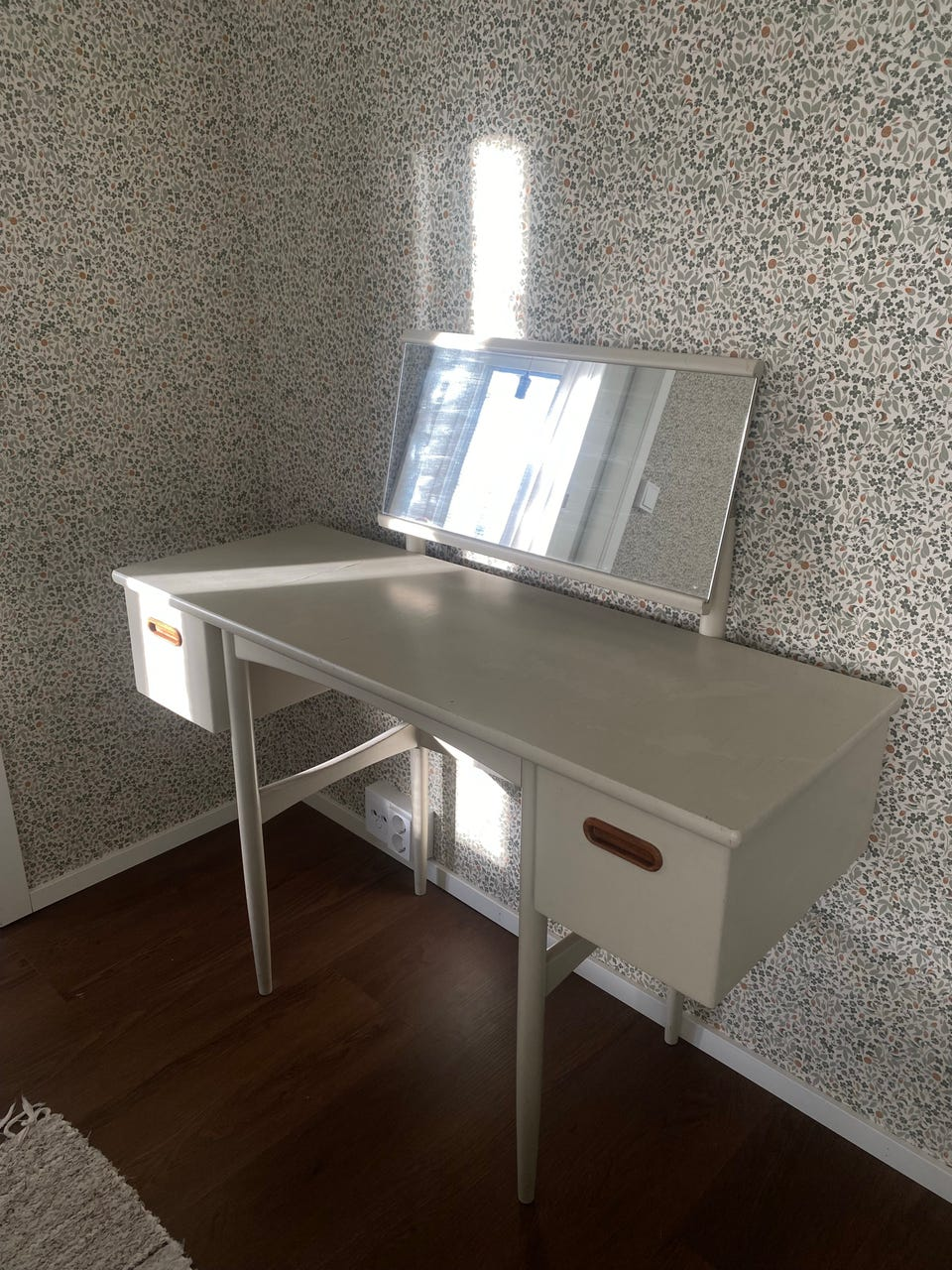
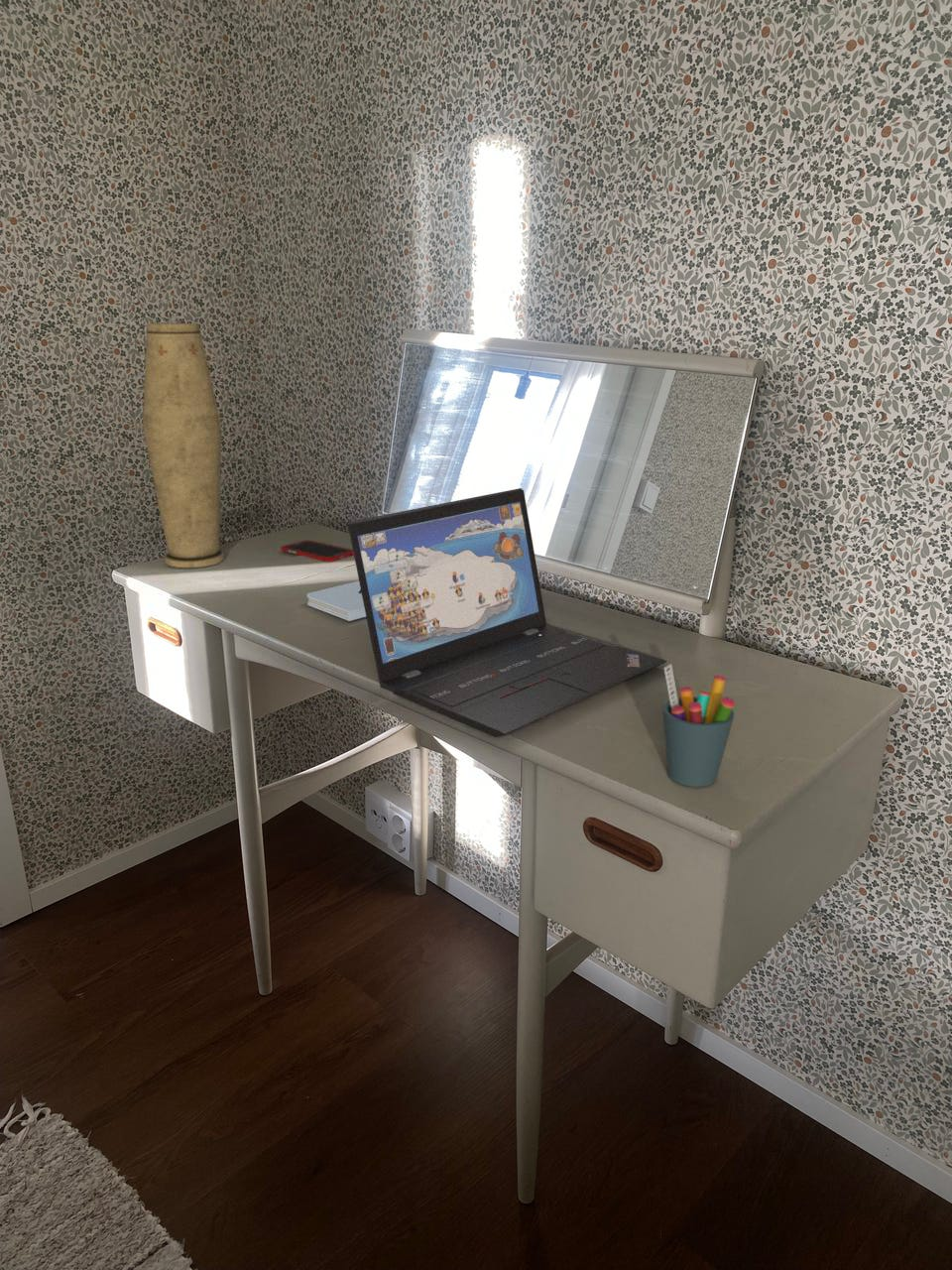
+ cell phone [280,540,354,563]
+ laptop [346,487,667,738]
+ pen holder [661,663,736,788]
+ notepad [305,580,366,622]
+ vase [142,322,225,569]
